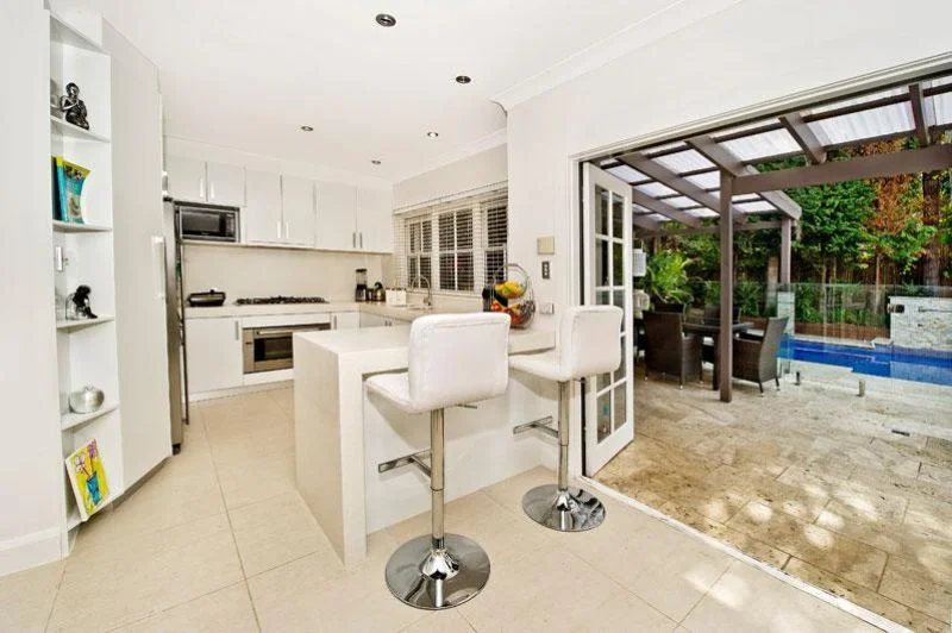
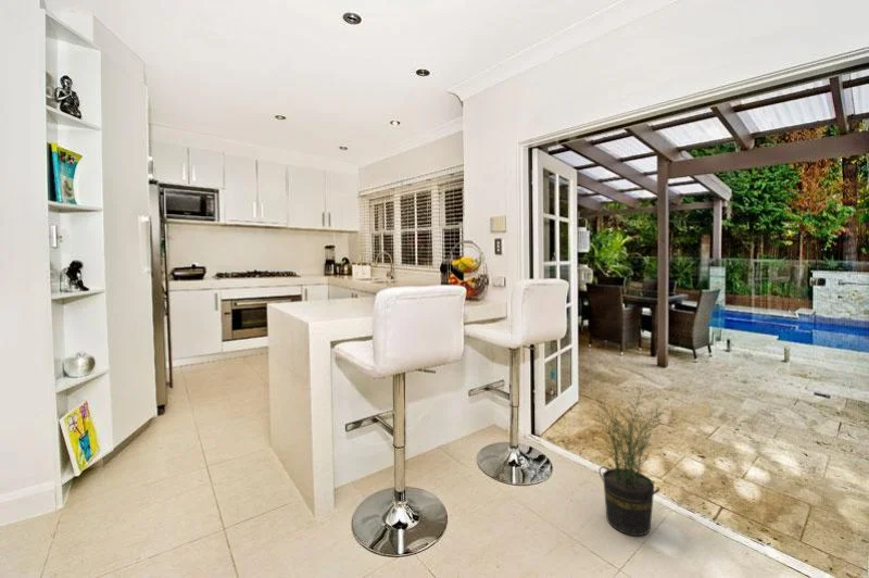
+ potted plant [588,387,668,537]
